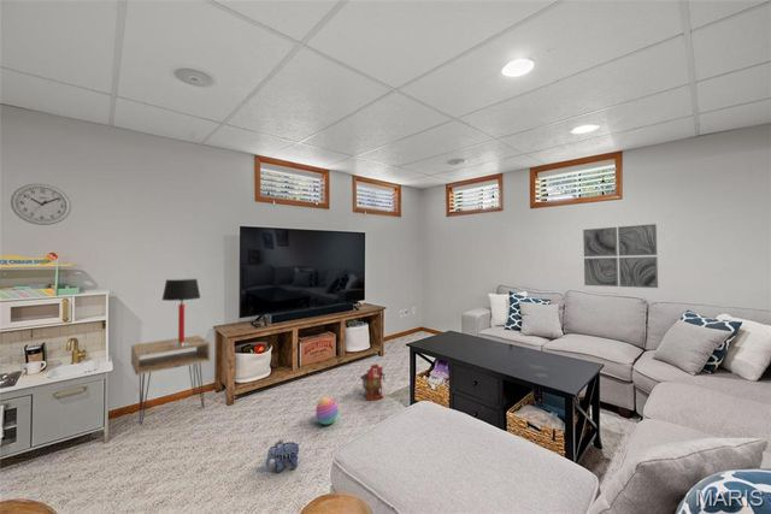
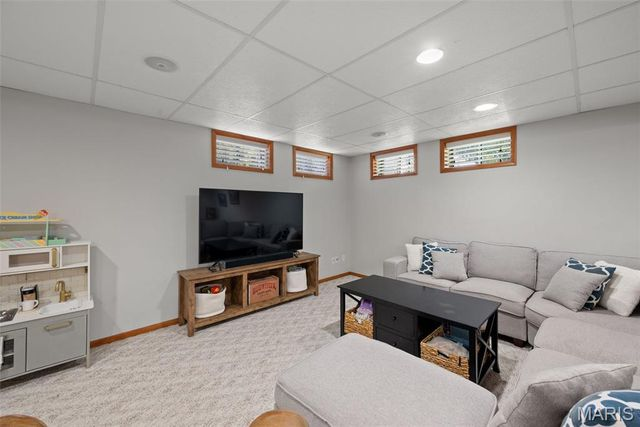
- plush toy [265,439,302,473]
- stacking toy [314,396,340,426]
- toy house [359,364,387,402]
- wall clock [10,183,72,226]
- nightstand [130,335,211,426]
- wall art [582,223,659,289]
- table lamp [161,278,201,347]
